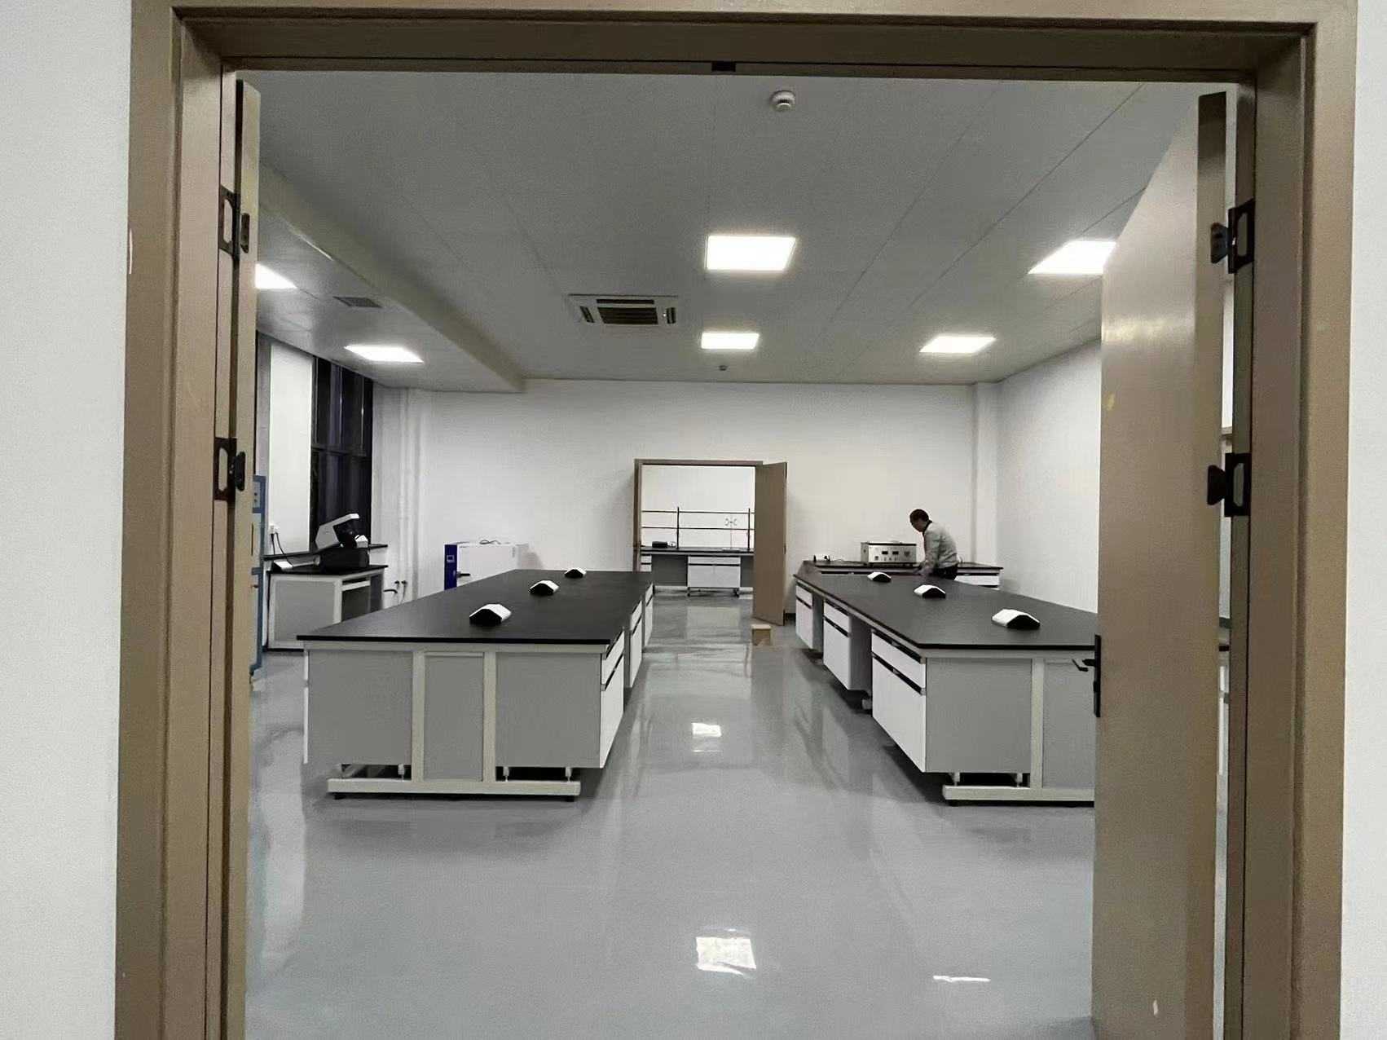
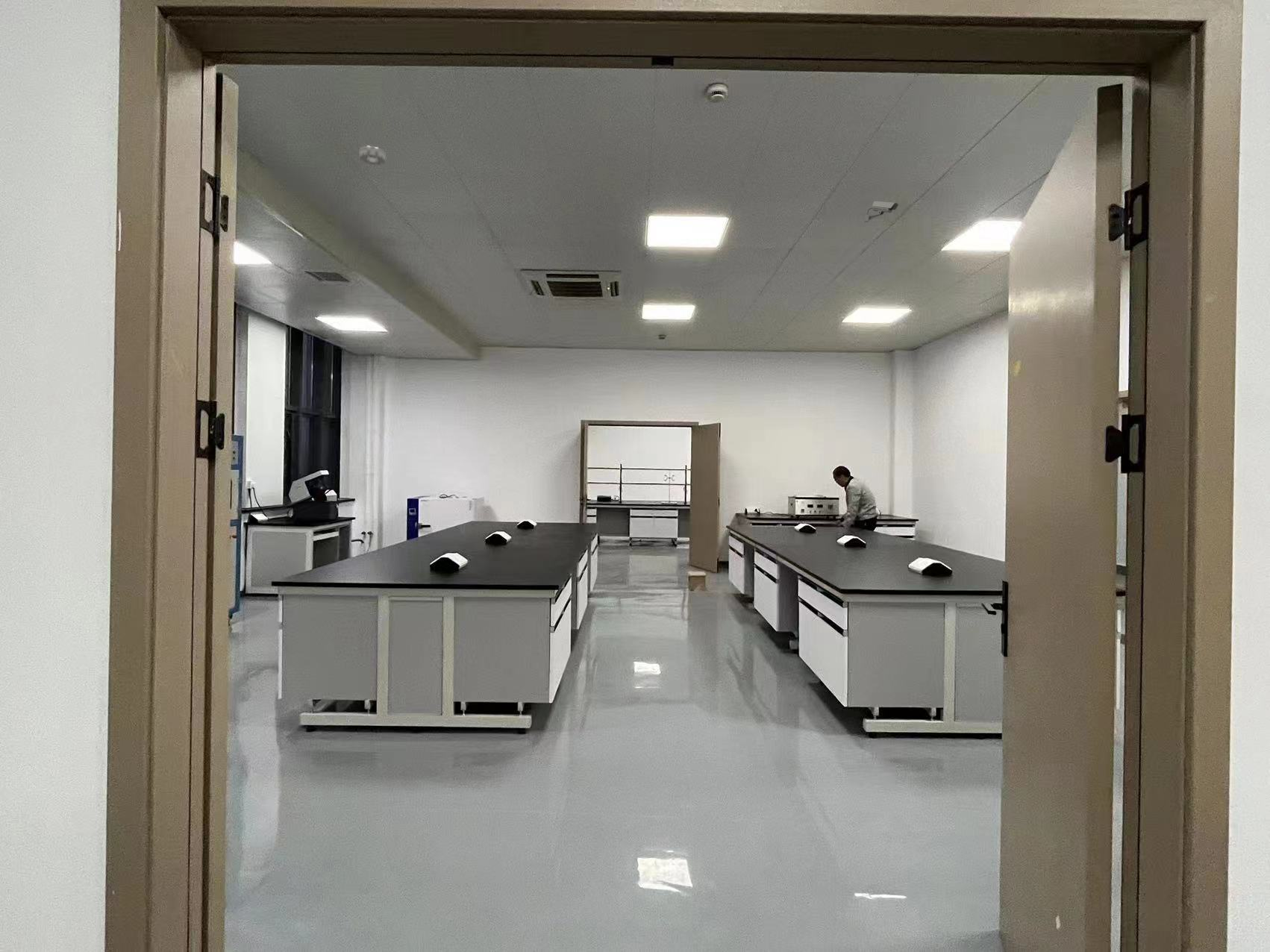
+ smoke detector [359,145,387,166]
+ security camera [864,201,899,223]
